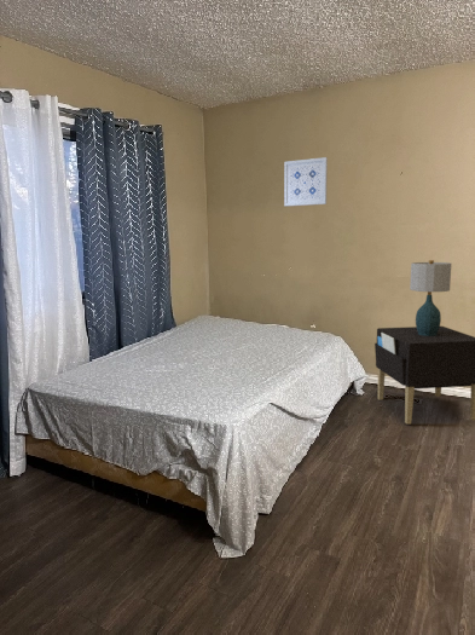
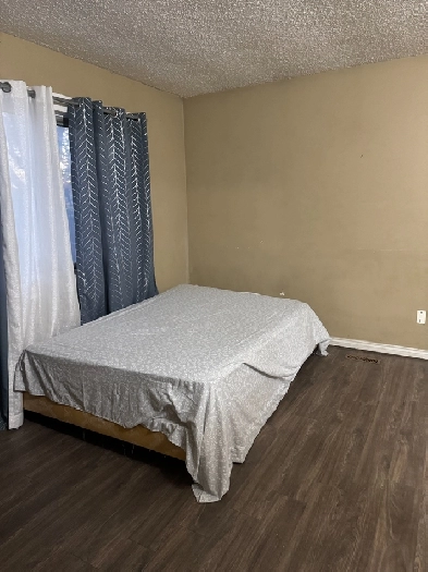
- wall art [283,156,329,208]
- table lamp [409,259,452,336]
- nightstand [373,325,475,425]
